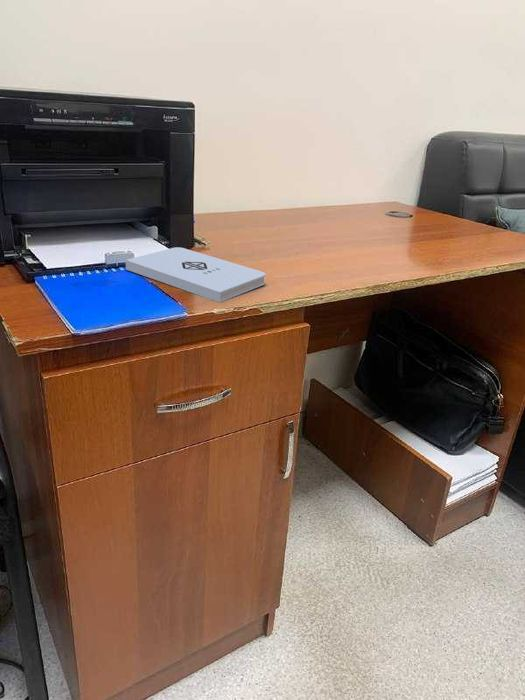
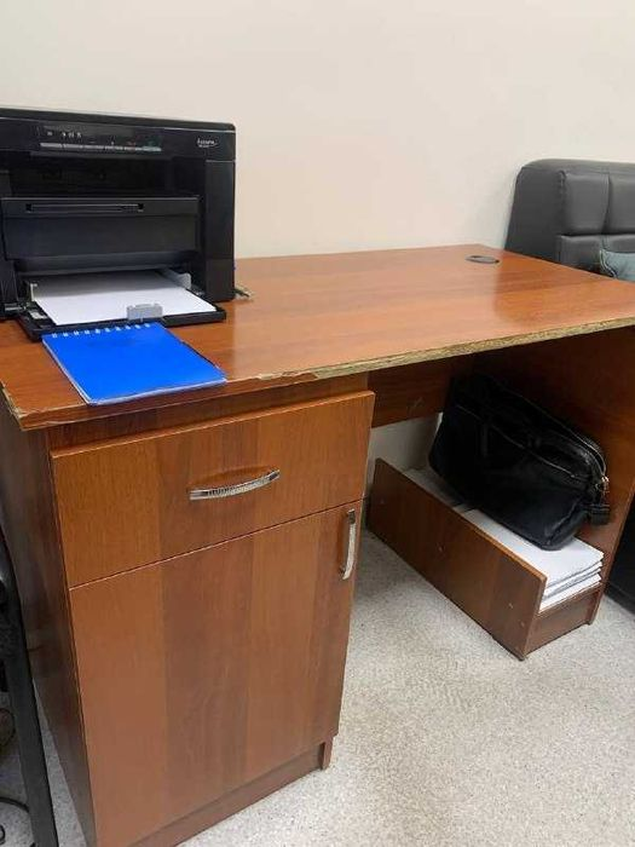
- notepad [125,246,267,303]
